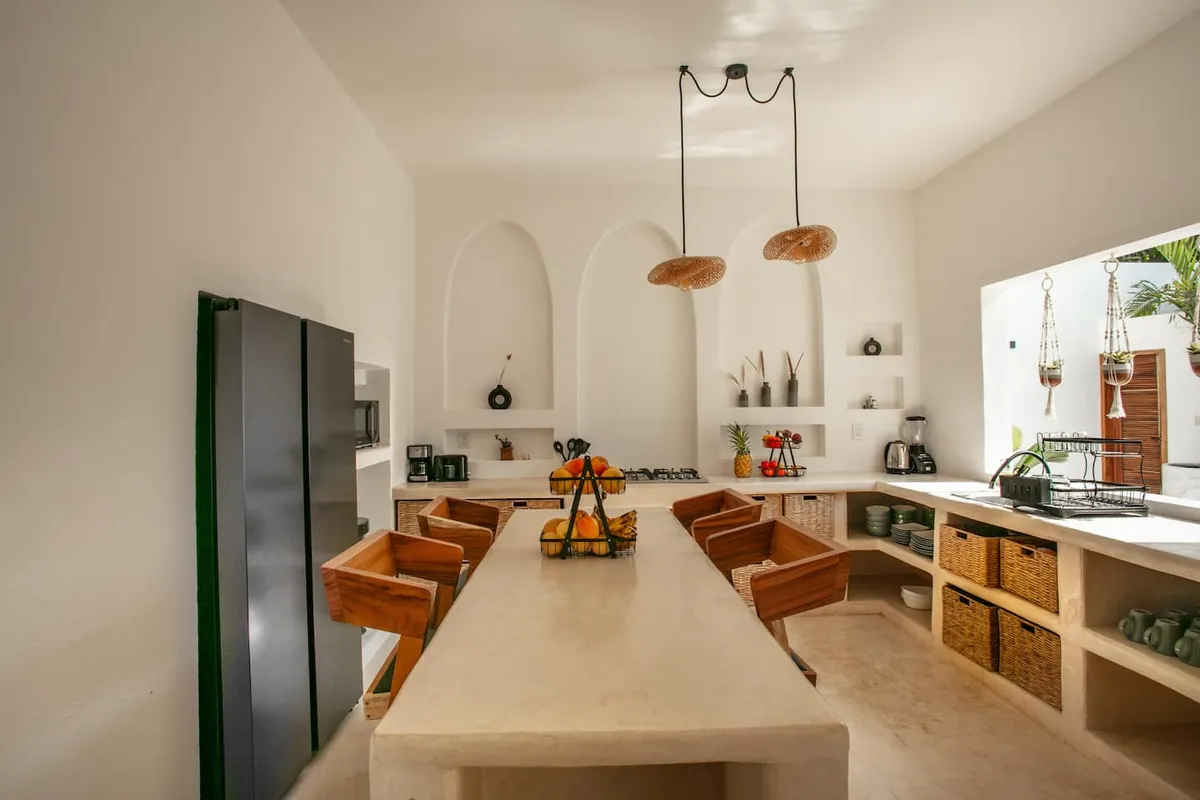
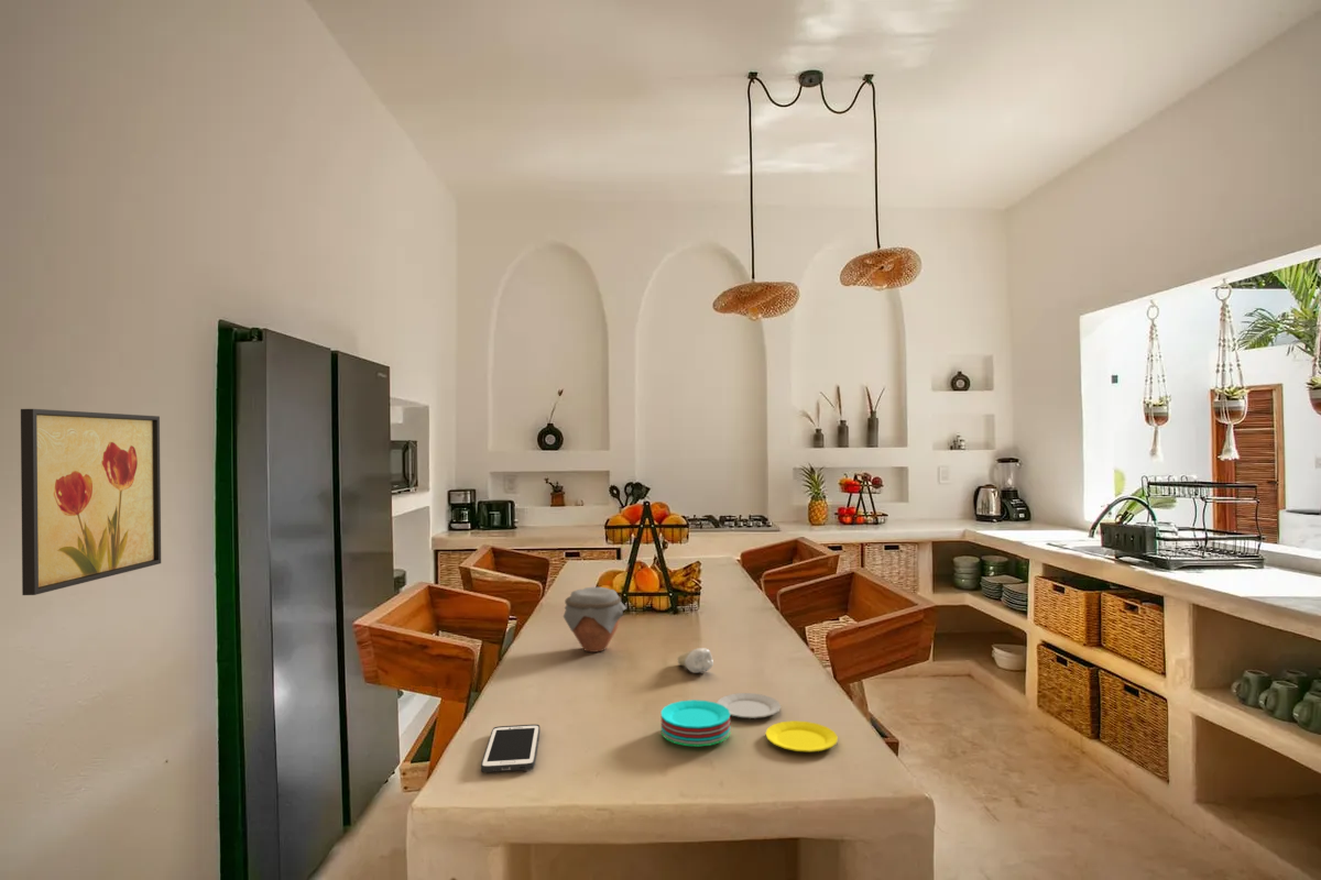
+ plate [660,692,839,752]
+ wall art [20,408,162,596]
+ jar [563,586,627,653]
+ cell phone [480,724,542,773]
+ tooth [677,647,714,674]
